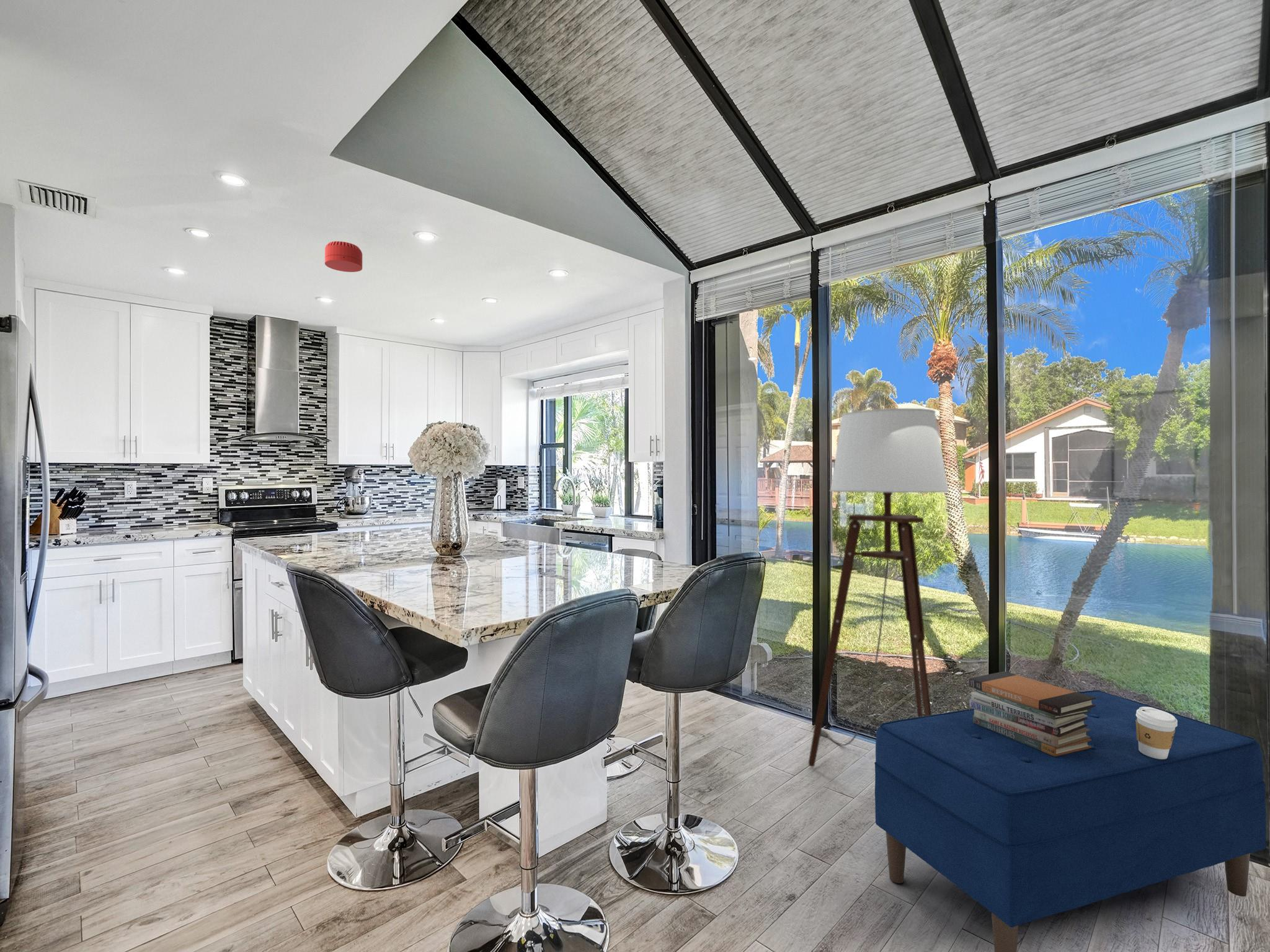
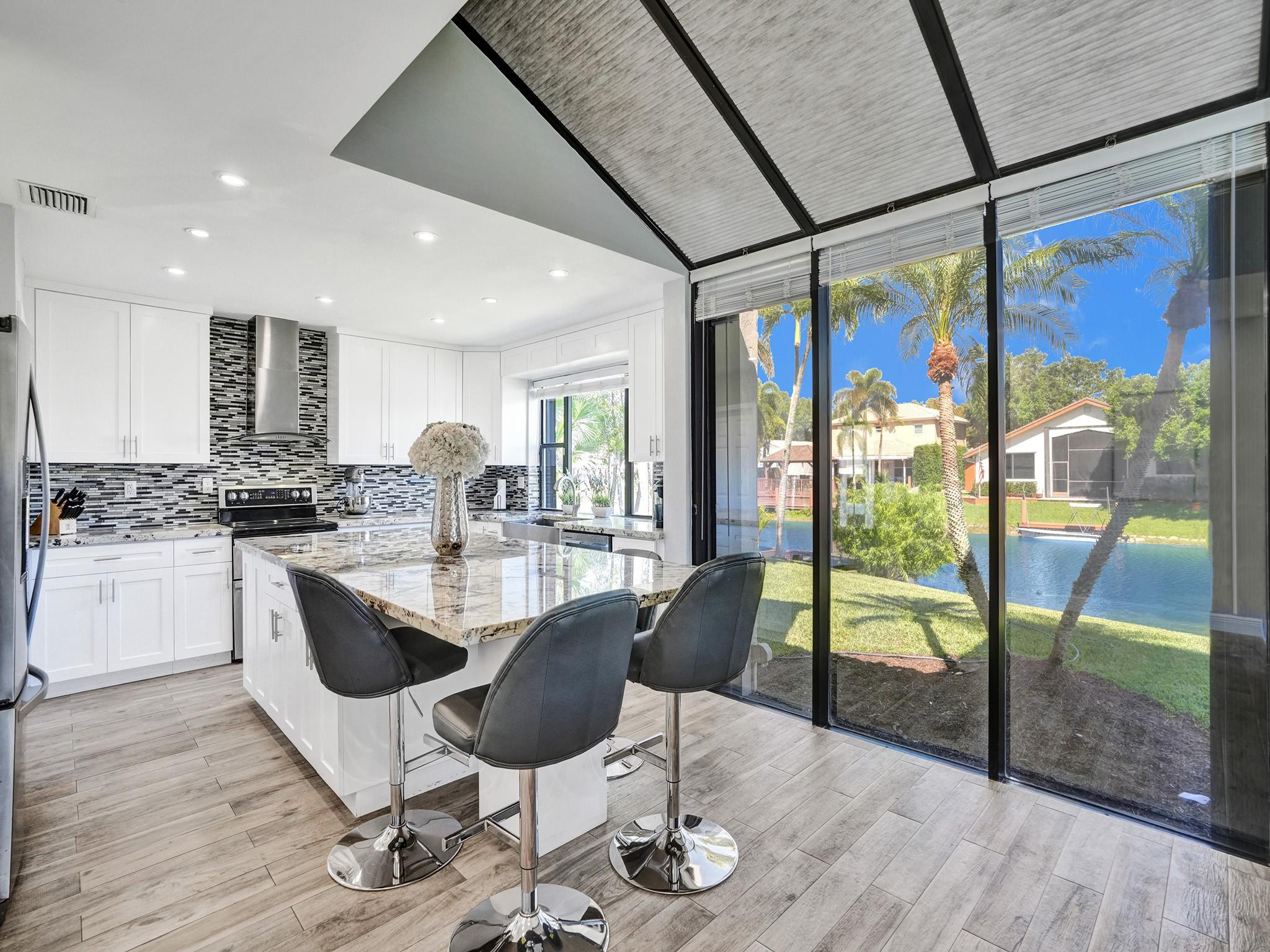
- bench [874,690,1267,952]
- floor lamp [808,408,950,768]
- coffee cup [1136,707,1178,759]
- book stack [969,671,1096,757]
- smoke detector [324,240,363,273]
